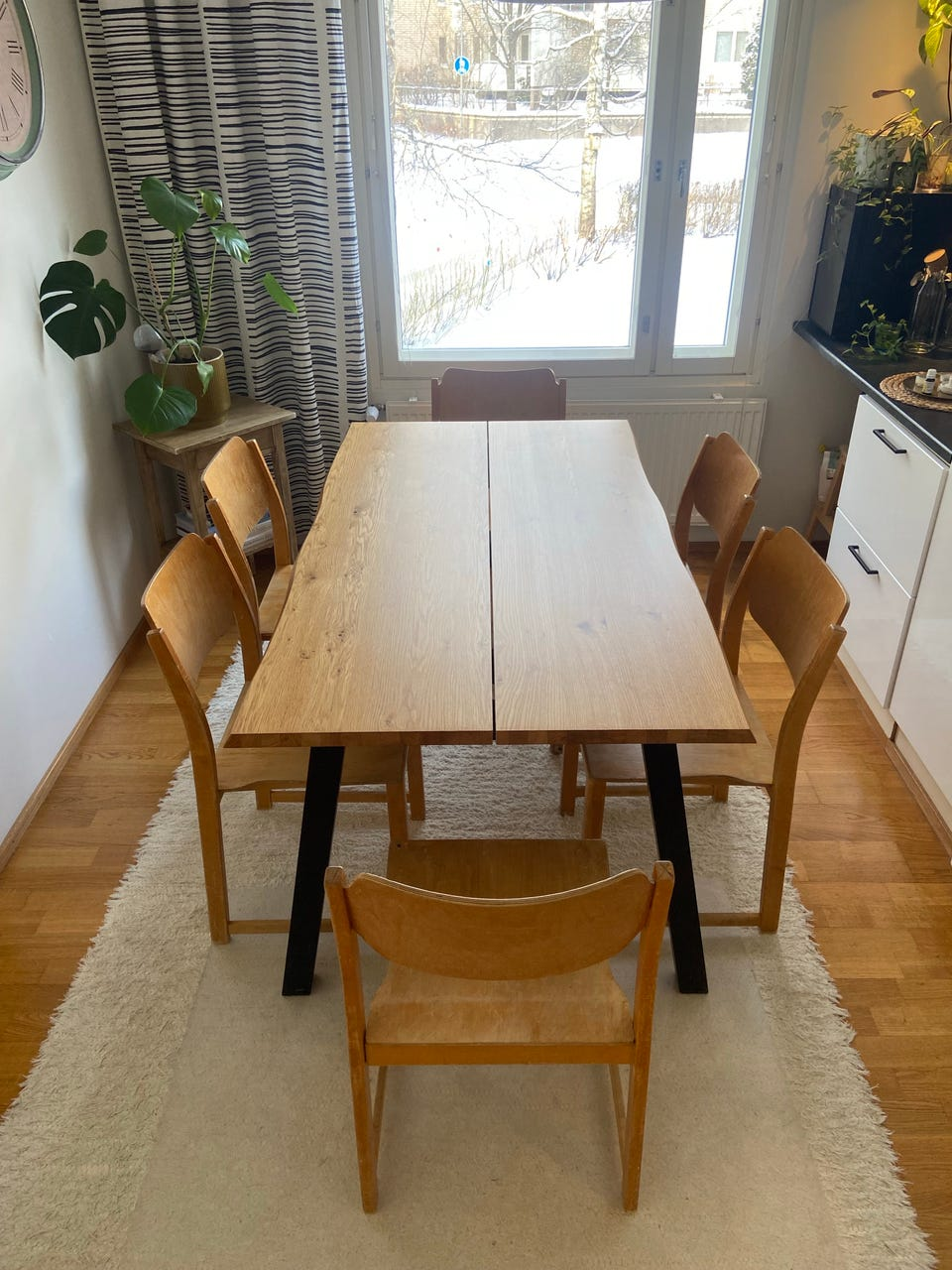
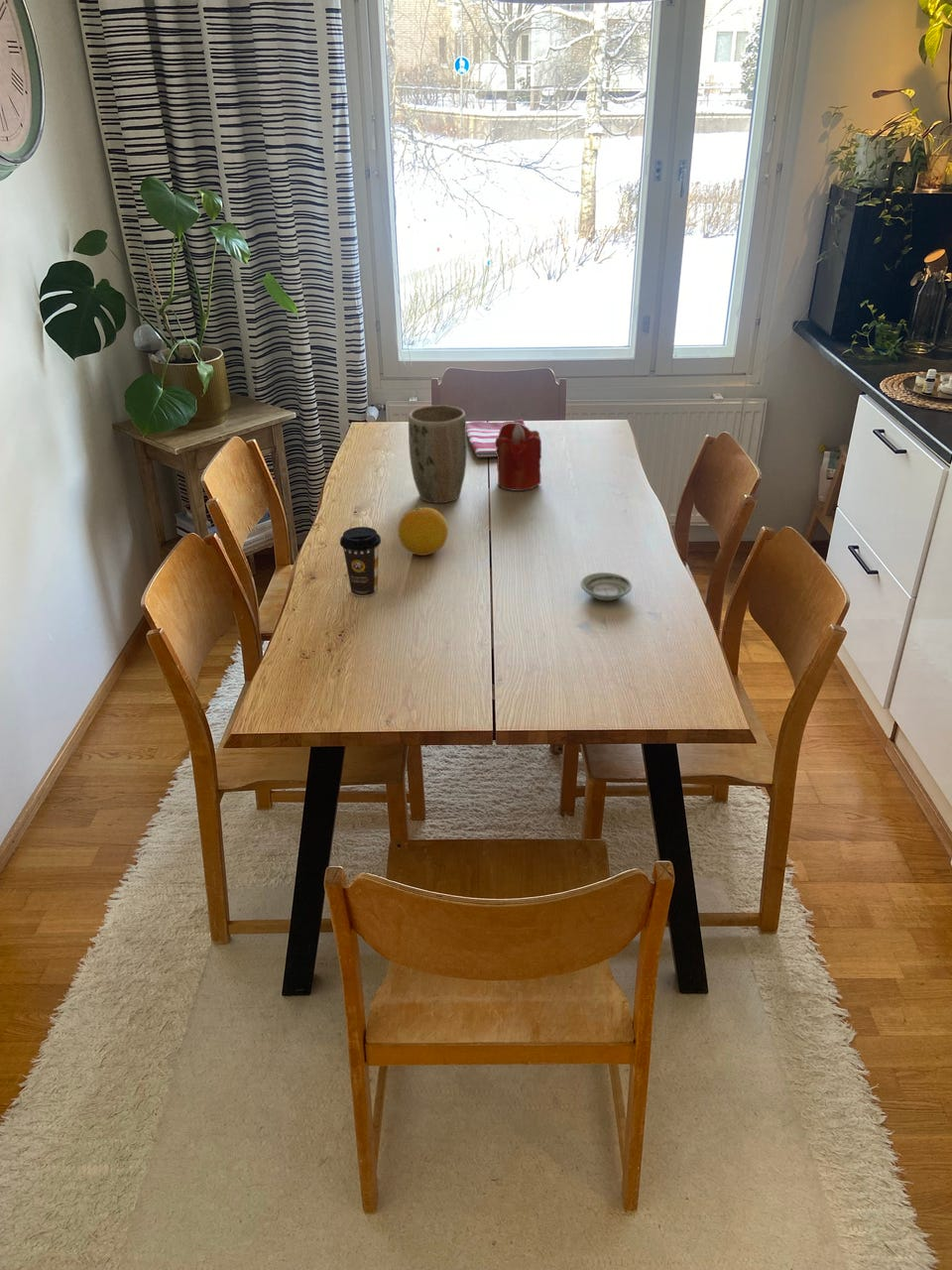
+ plant pot [408,404,468,504]
+ saucer [579,572,633,601]
+ dish towel [466,419,527,458]
+ candle [495,423,542,492]
+ fruit [397,505,449,557]
+ coffee cup [339,526,382,597]
